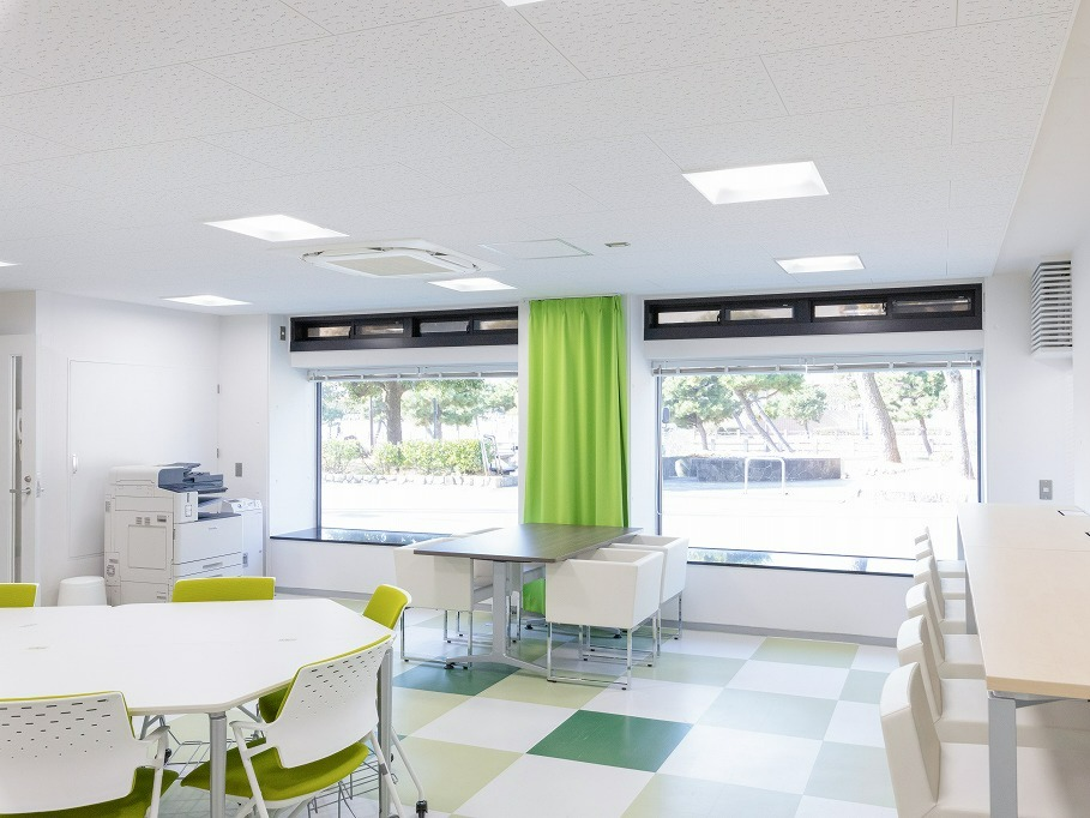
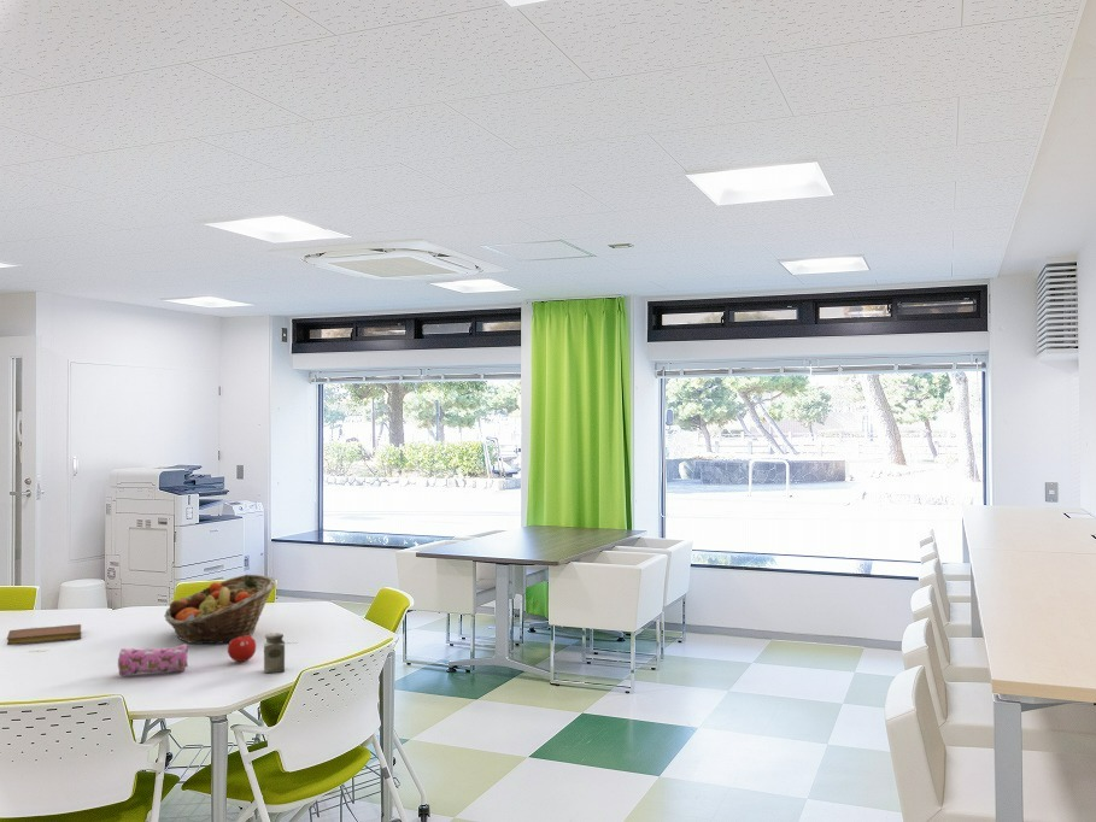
+ pencil case [117,642,189,676]
+ fruit [227,633,257,663]
+ fruit basket [163,574,277,645]
+ salt shaker [263,632,286,674]
+ notebook [6,623,82,646]
